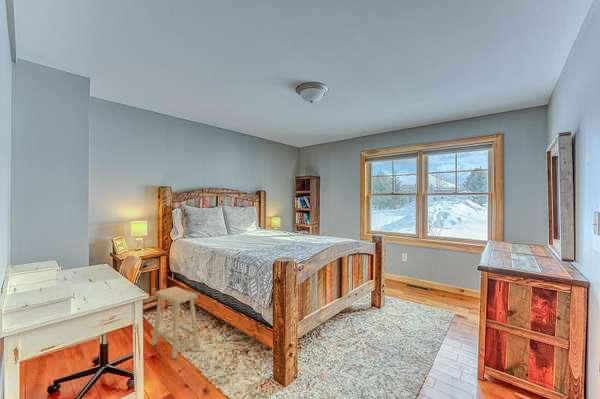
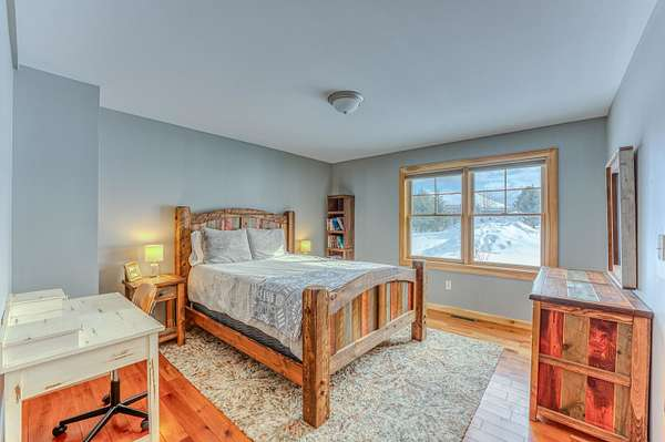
- footstool [151,286,200,360]
